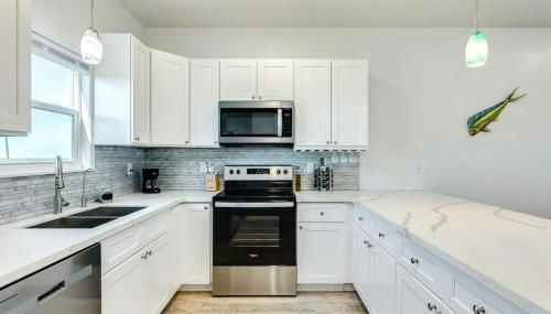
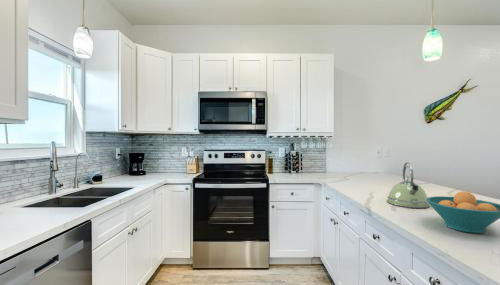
+ kettle [386,161,431,209]
+ fruit bowl [426,190,500,234]
